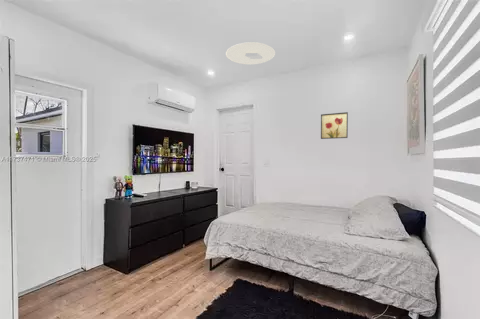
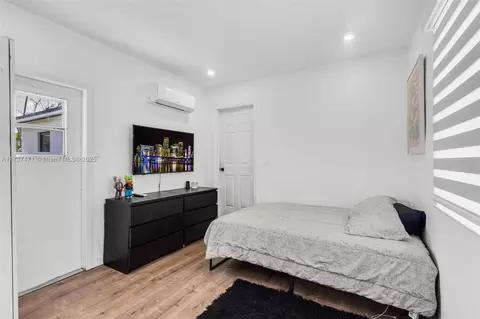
- wall art [320,111,349,140]
- ceiling light [225,41,276,65]
